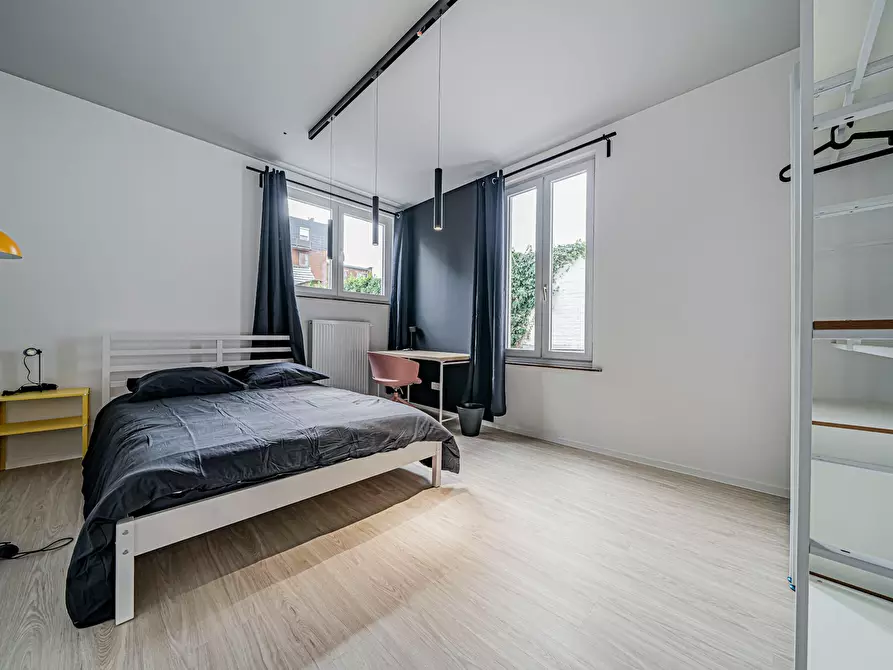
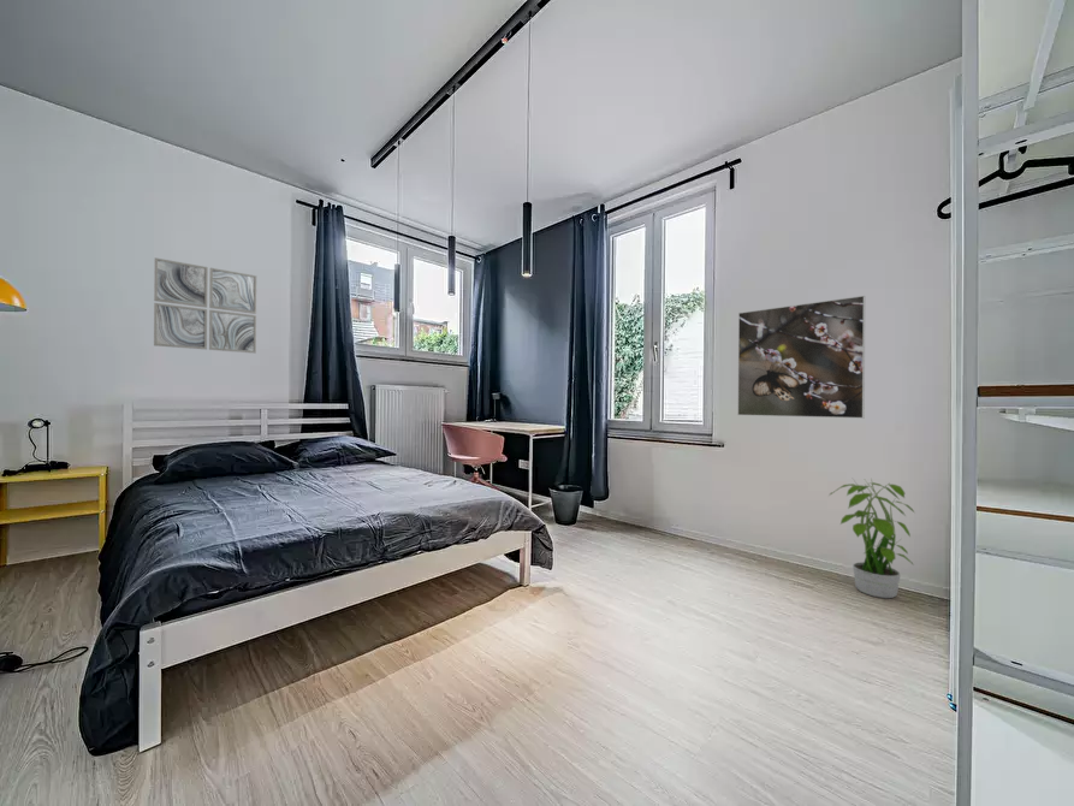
+ potted plant [827,478,915,599]
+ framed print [736,295,866,420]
+ wall art [153,256,257,355]
